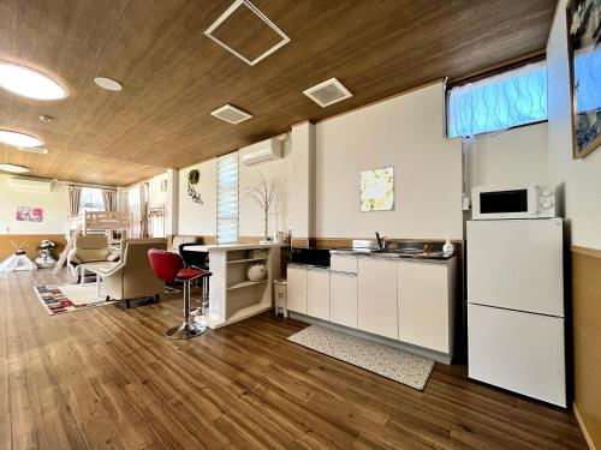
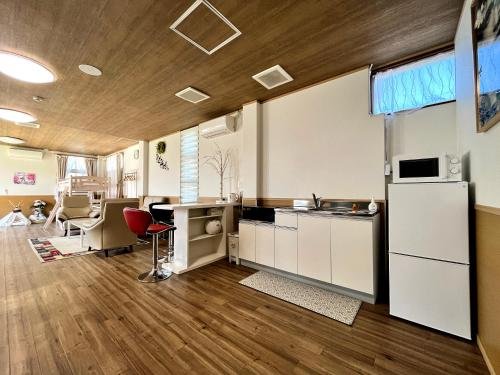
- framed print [358,164,395,214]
